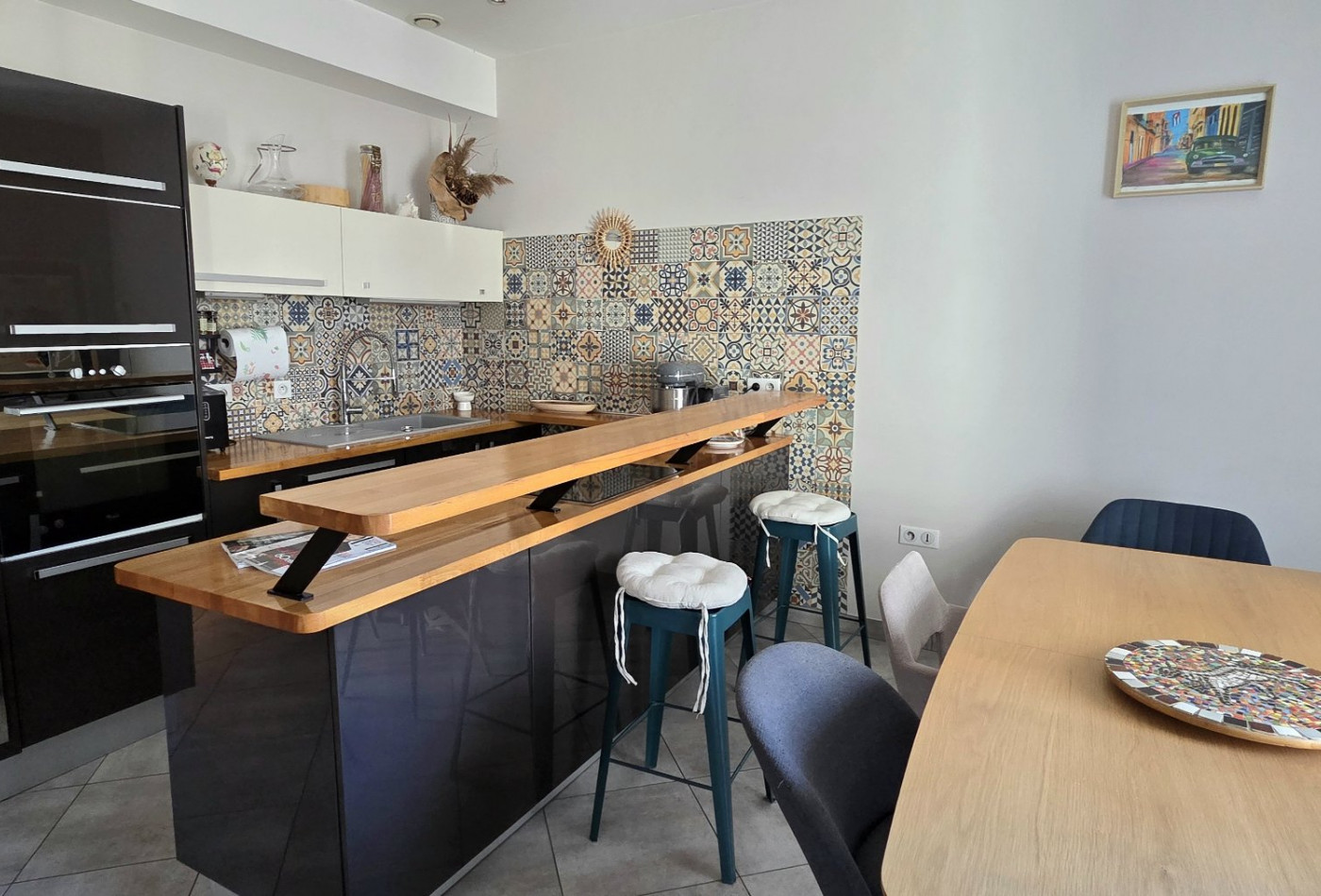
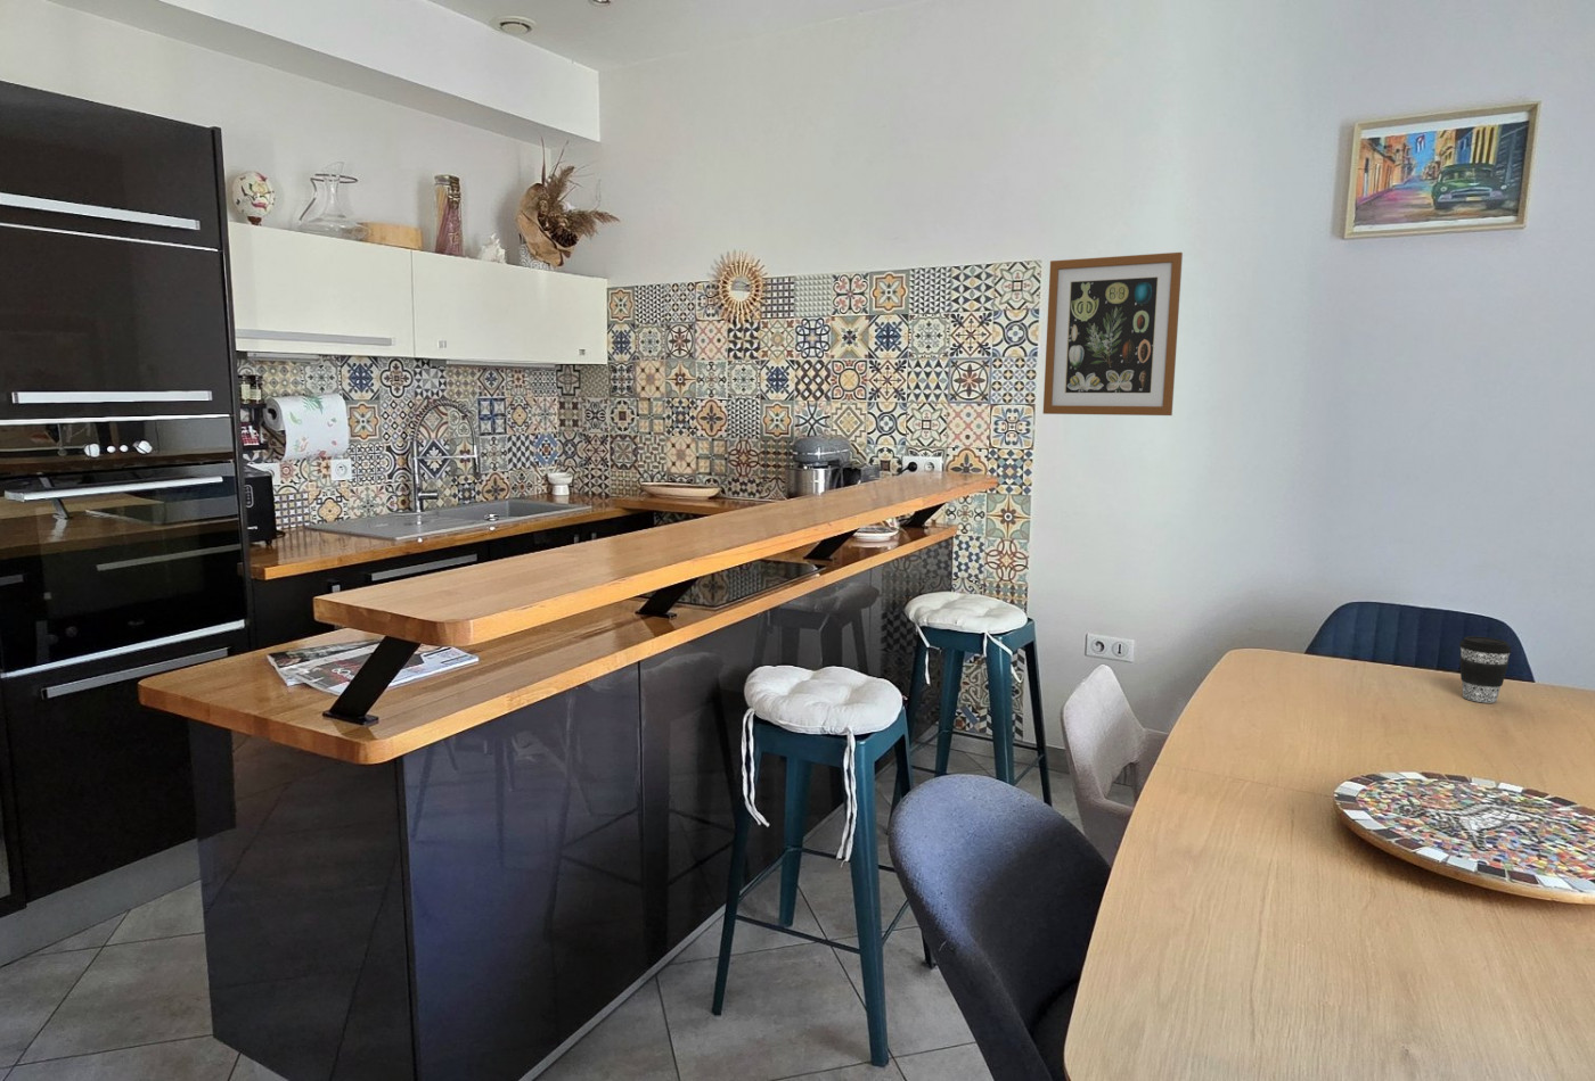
+ coffee cup [1459,635,1512,705]
+ wall art [1042,251,1183,416]
